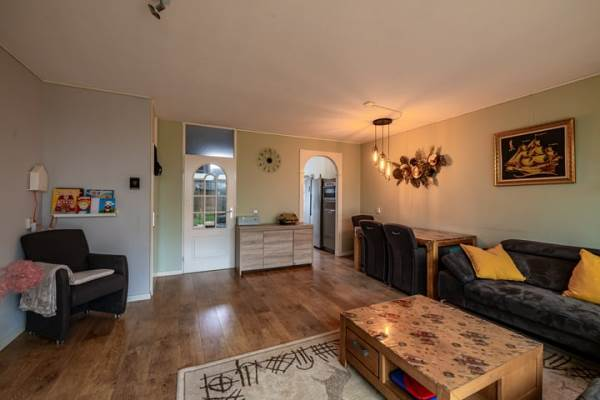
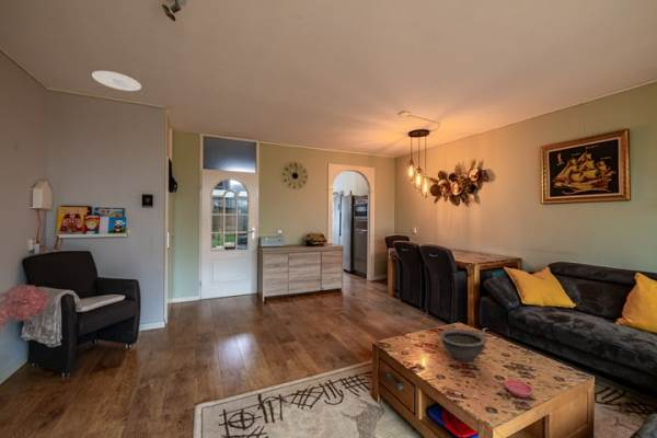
+ recessed light [91,70,142,92]
+ bowl [438,327,488,362]
+ saucer [504,379,534,399]
